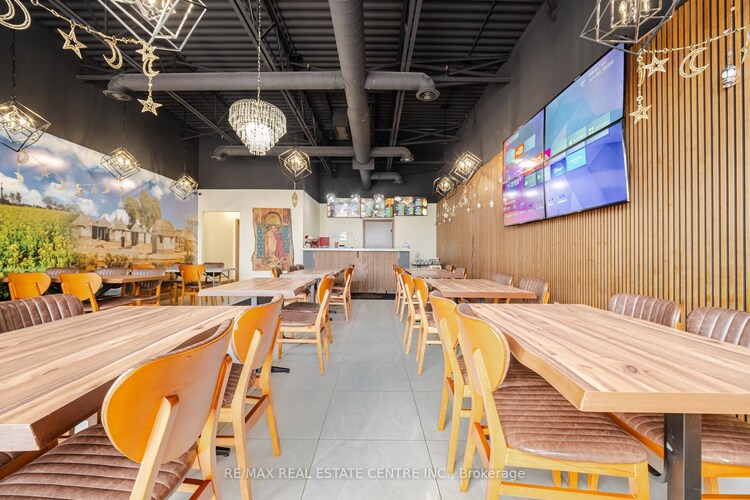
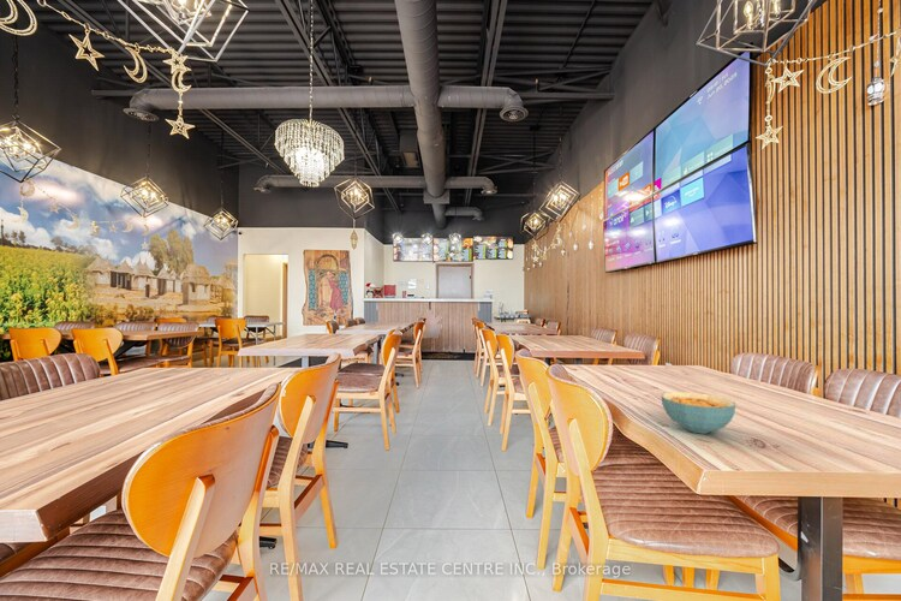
+ cereal bowl [660,391,736,434]
